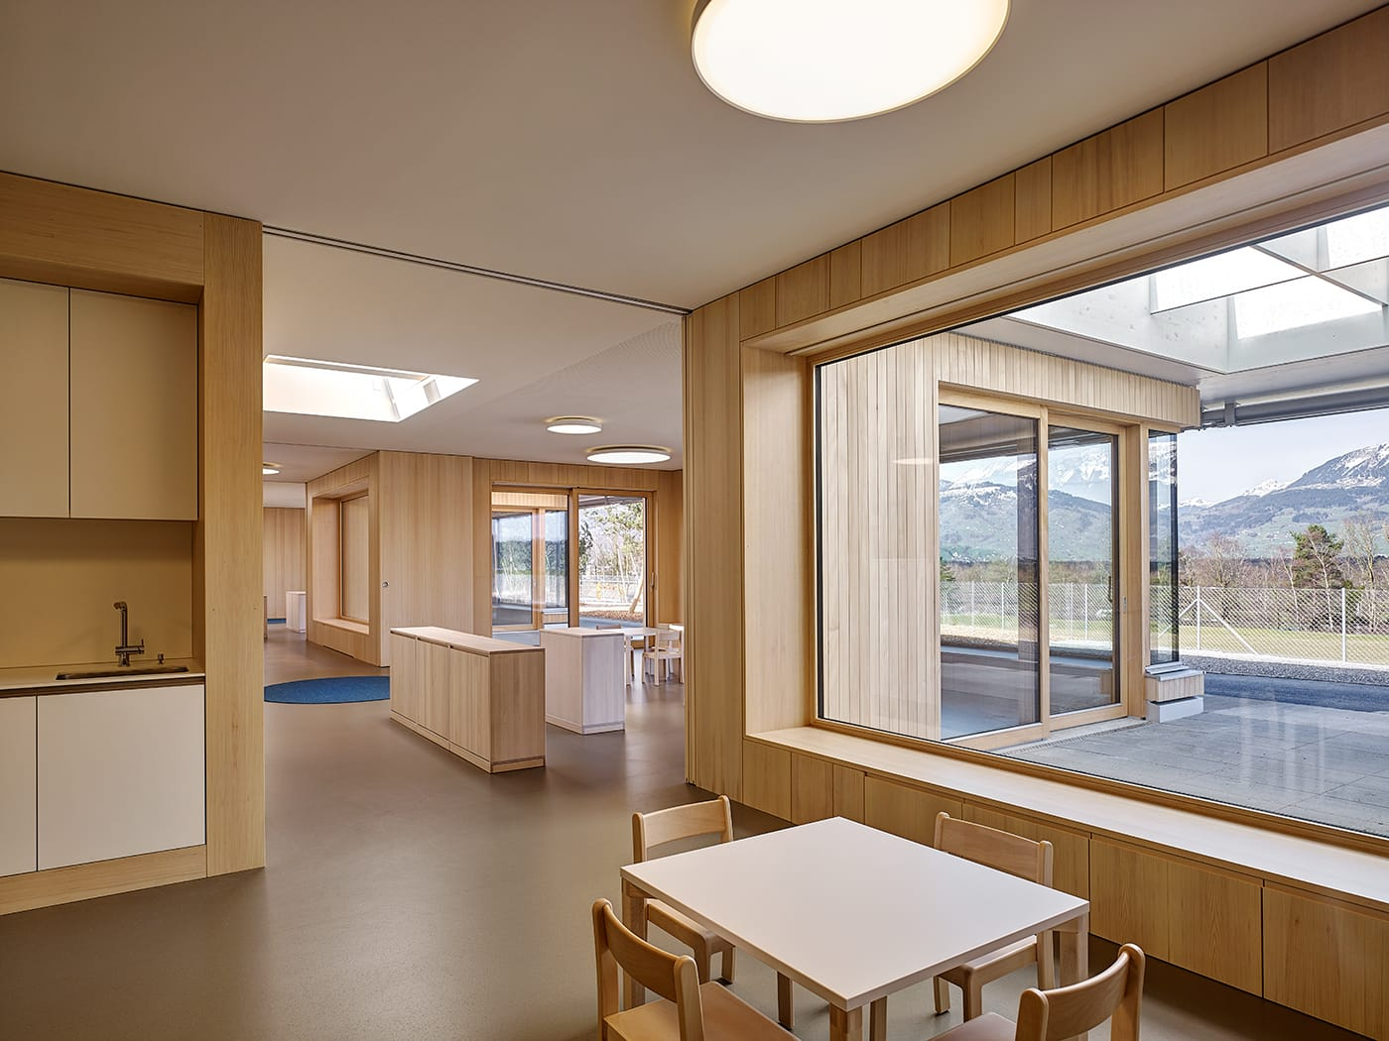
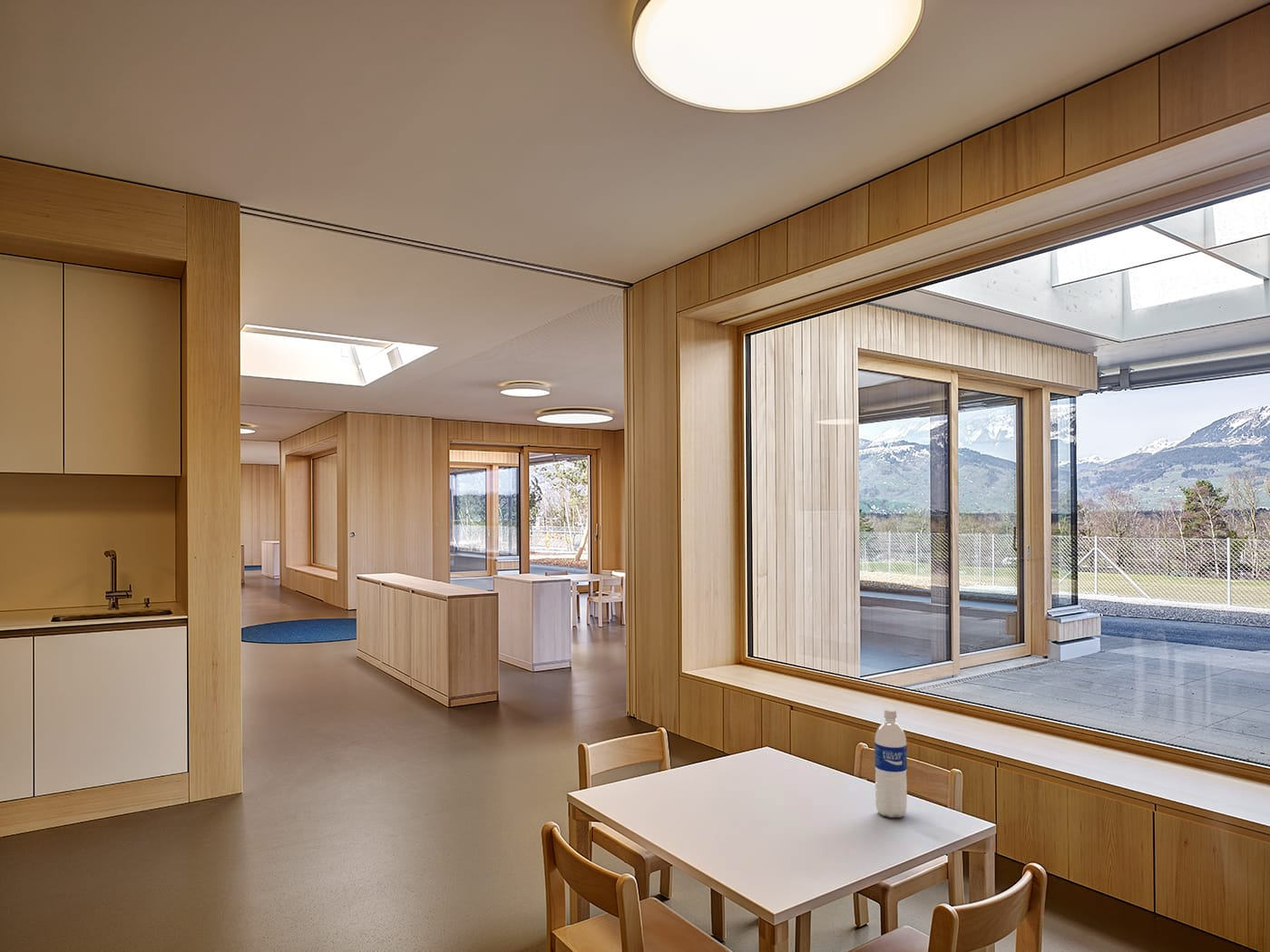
+ water bottle [874,707,908,819]
